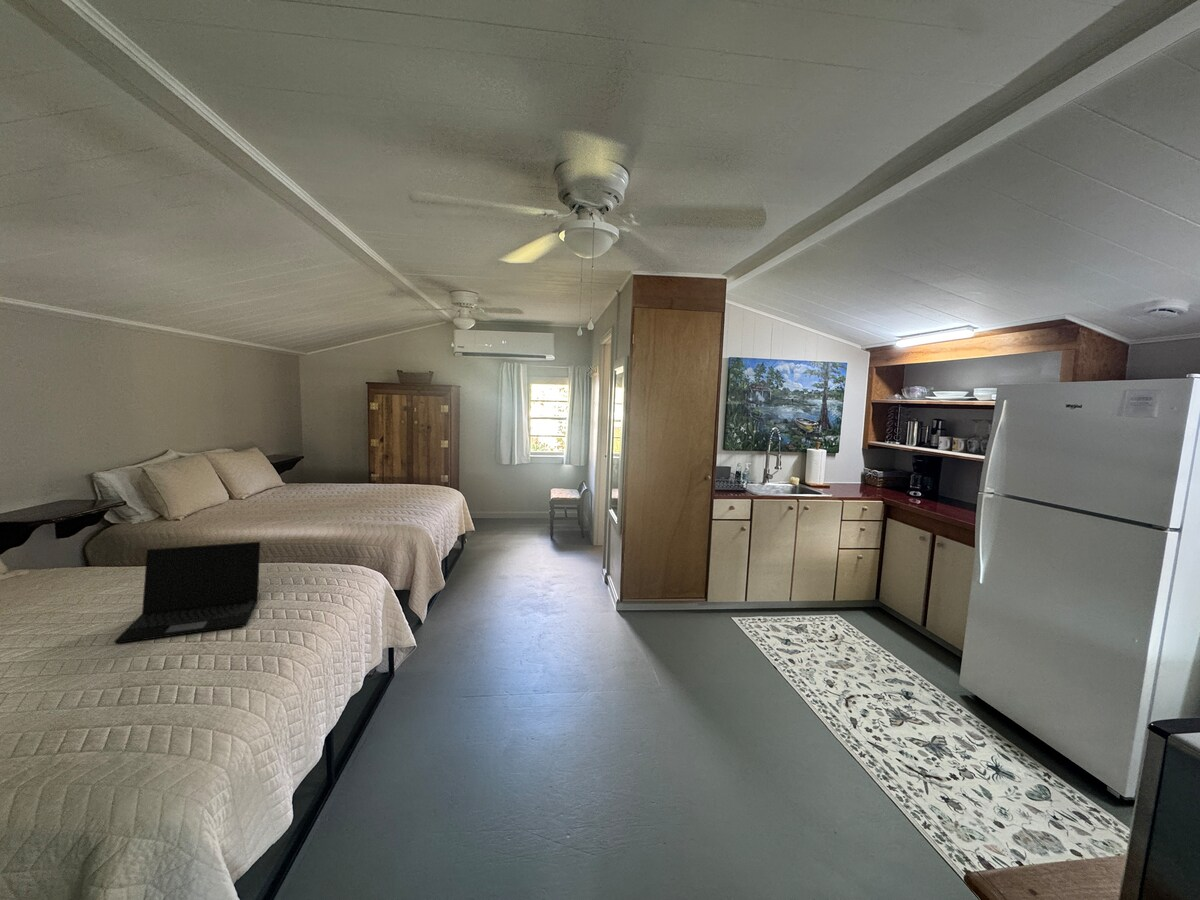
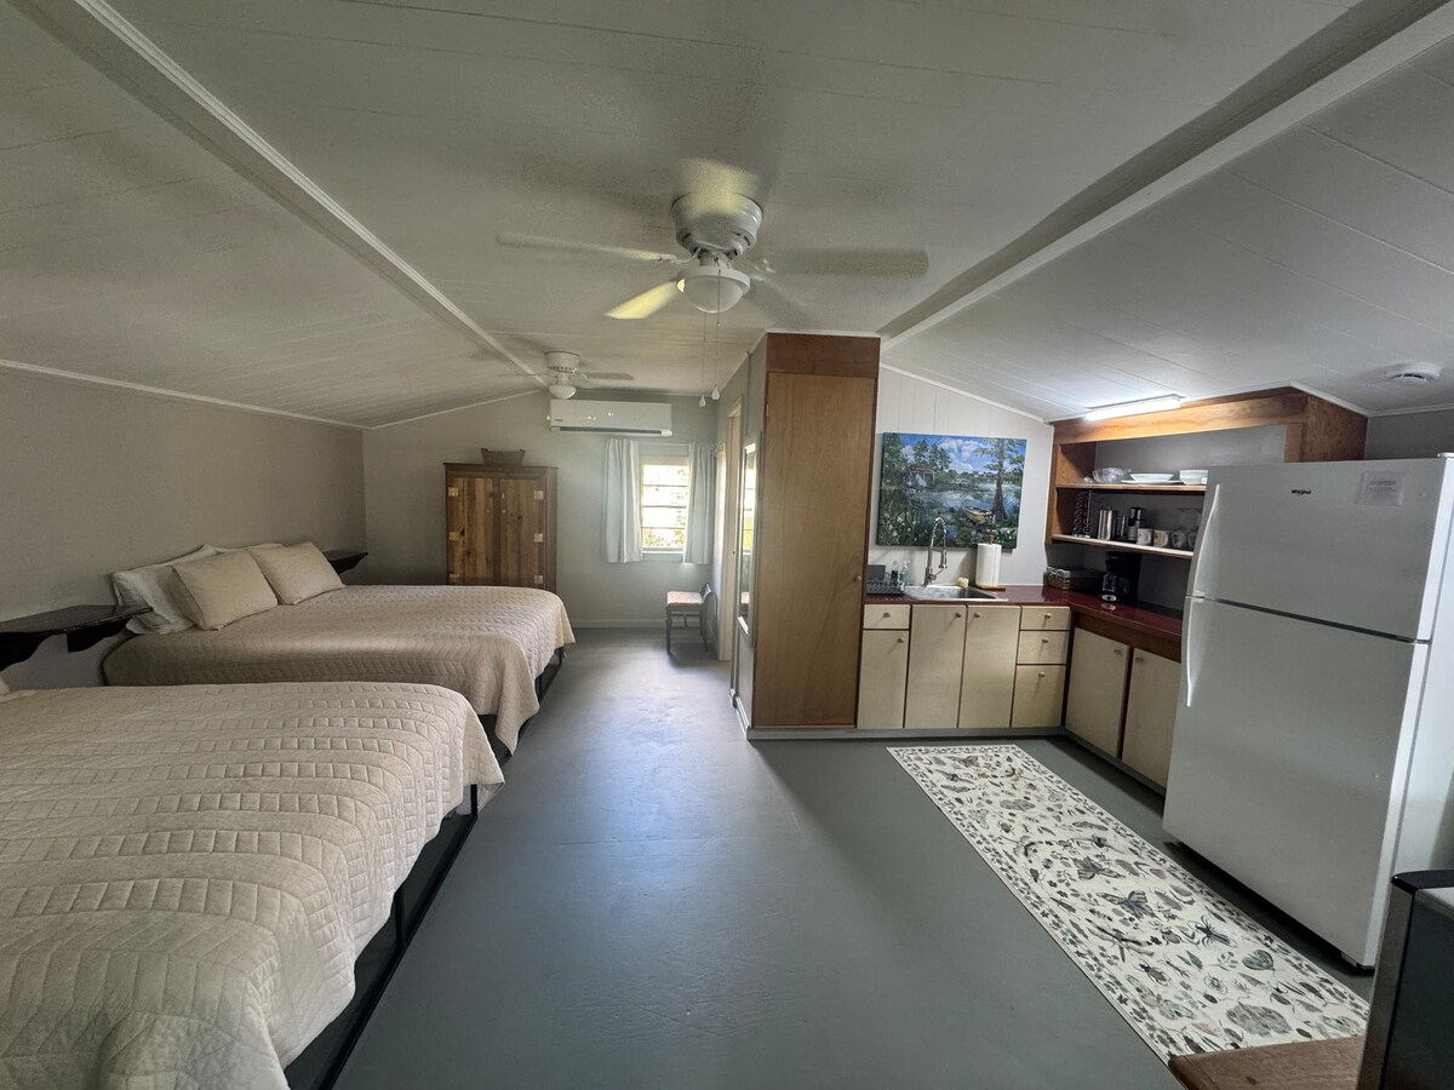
- laptop [113,541,261,644]
